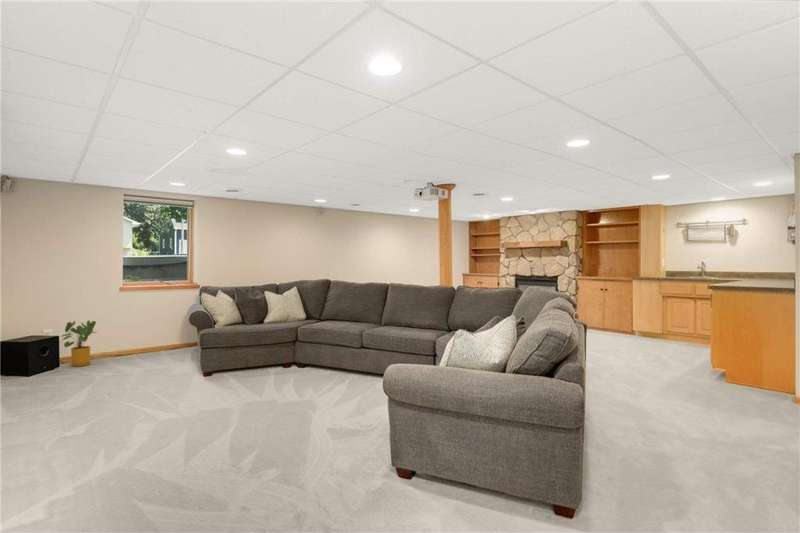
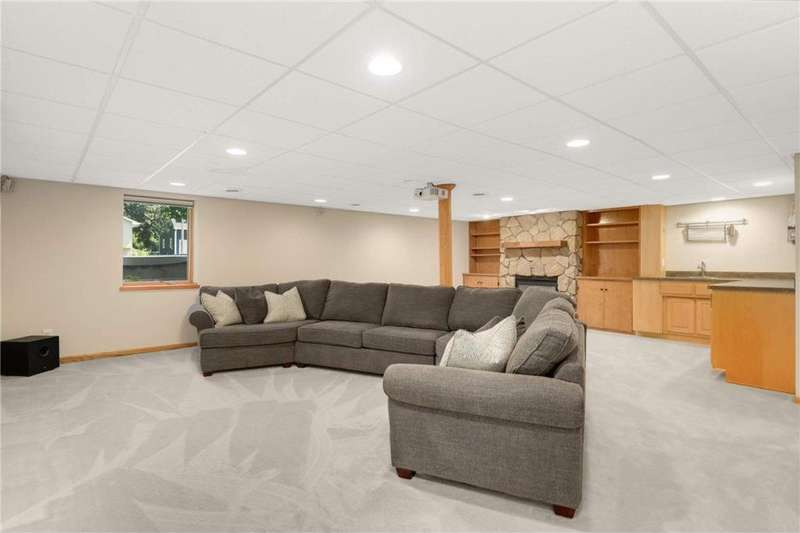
- house plant [60,319,97,367]
